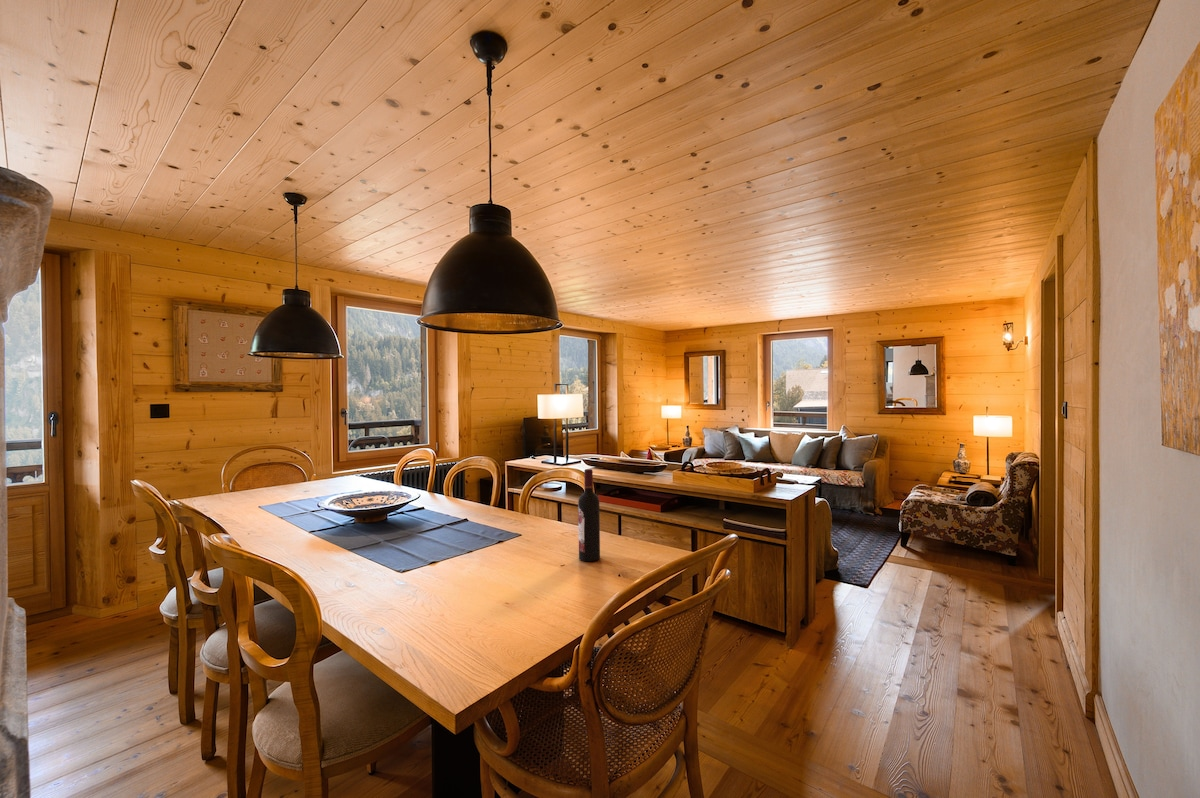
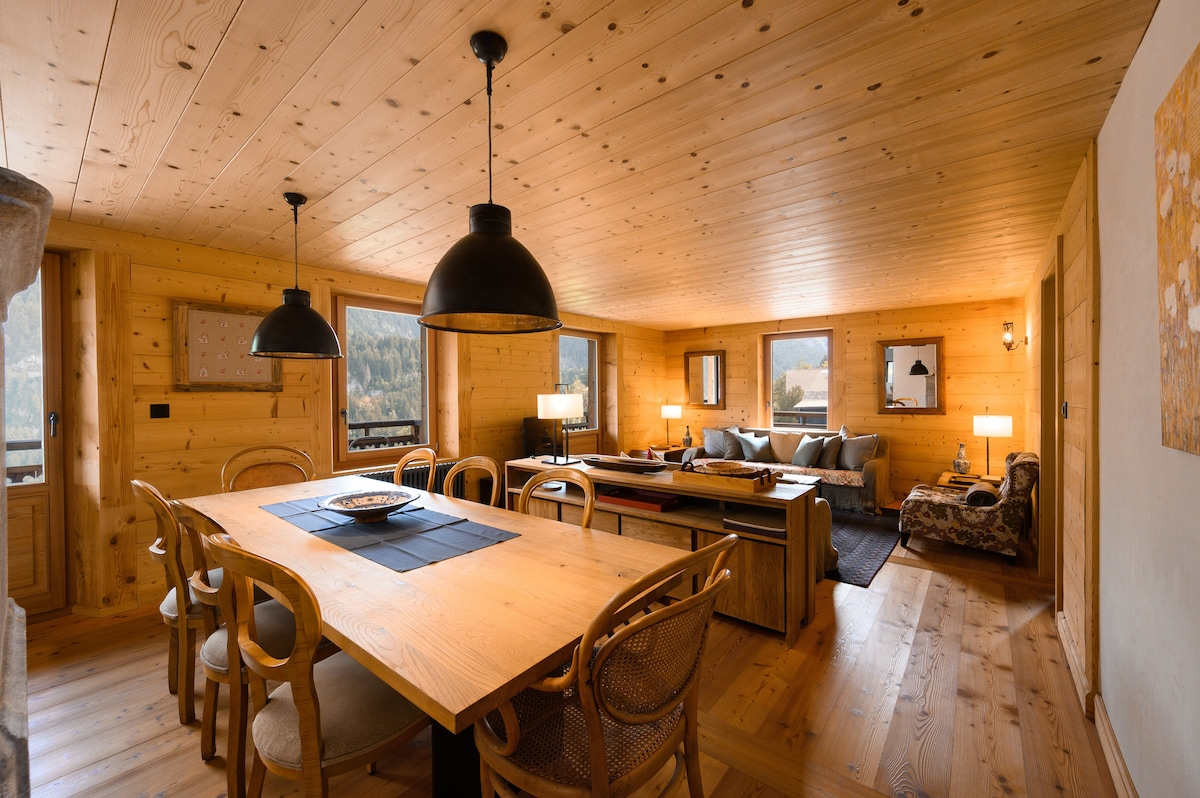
- wine bottle [577,468,601,562]
